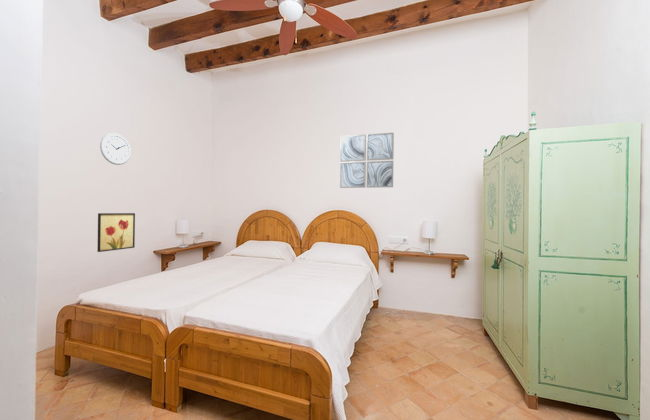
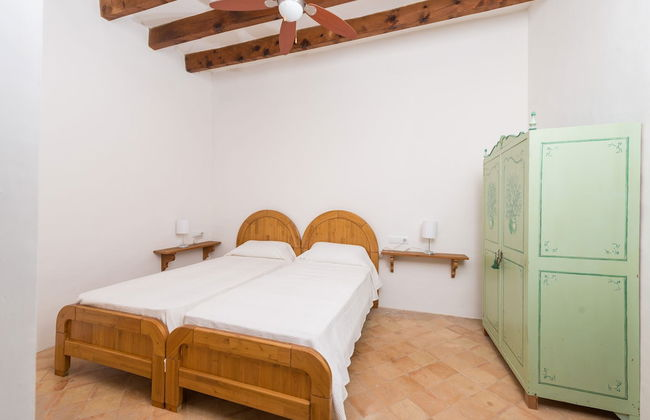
- wall art [339,132,395,189]
- wall clock [99,132,132,166]
- wall art [96,212,136,253]
